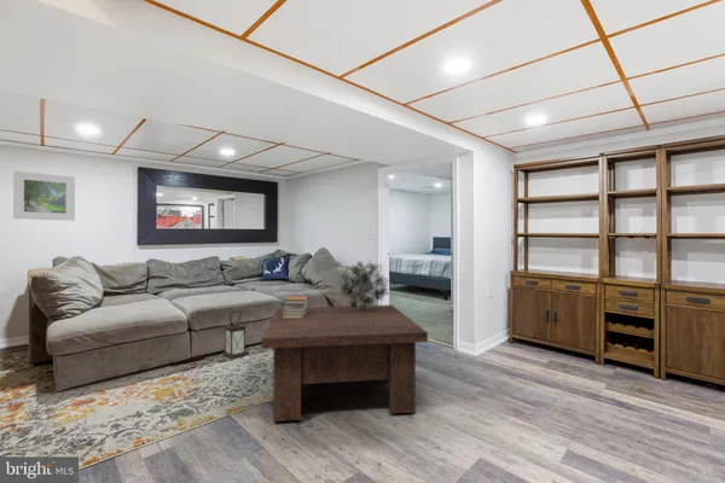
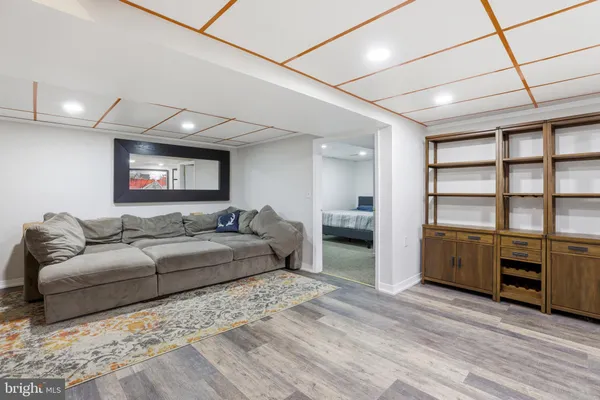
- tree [338,260,392,309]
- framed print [12,170,76,222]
- coffee table [261,304,429,423]
- book stack [282,295,309,318]
- lantern [222,309,246,360]
